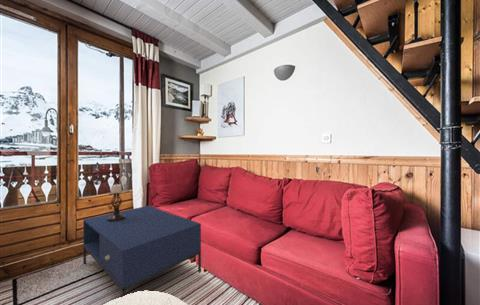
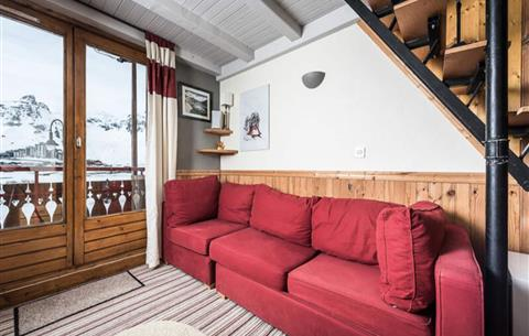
- candle holder [107,183,125,222]
- coffee table [82,205,202,298]
